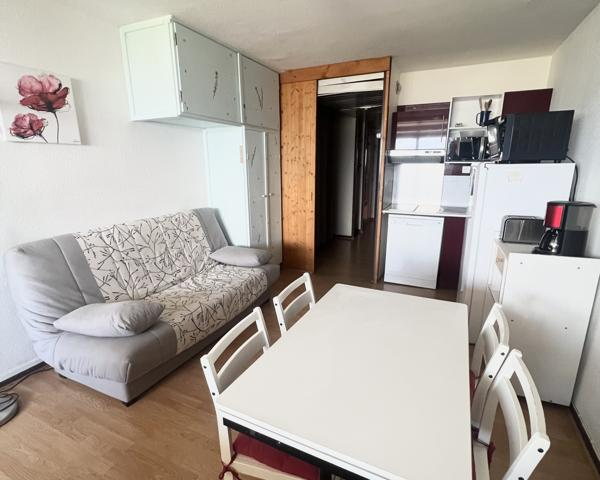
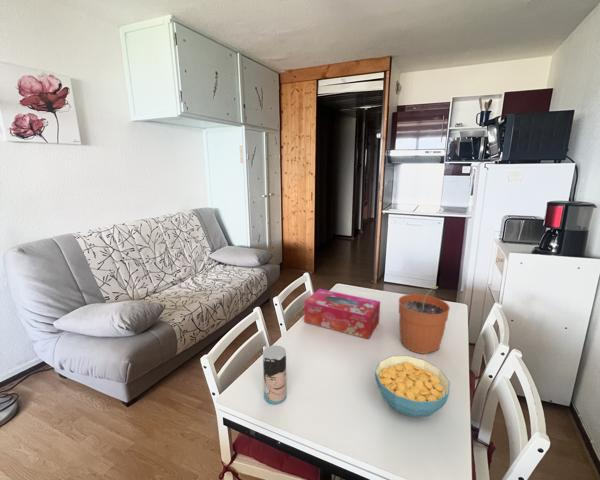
+ tissue box [303,288,381,340]
+ cereal bowl [374,355,451,418]
+ cup [262,344,288,405]
+ plant pot [398,285,451,355]
